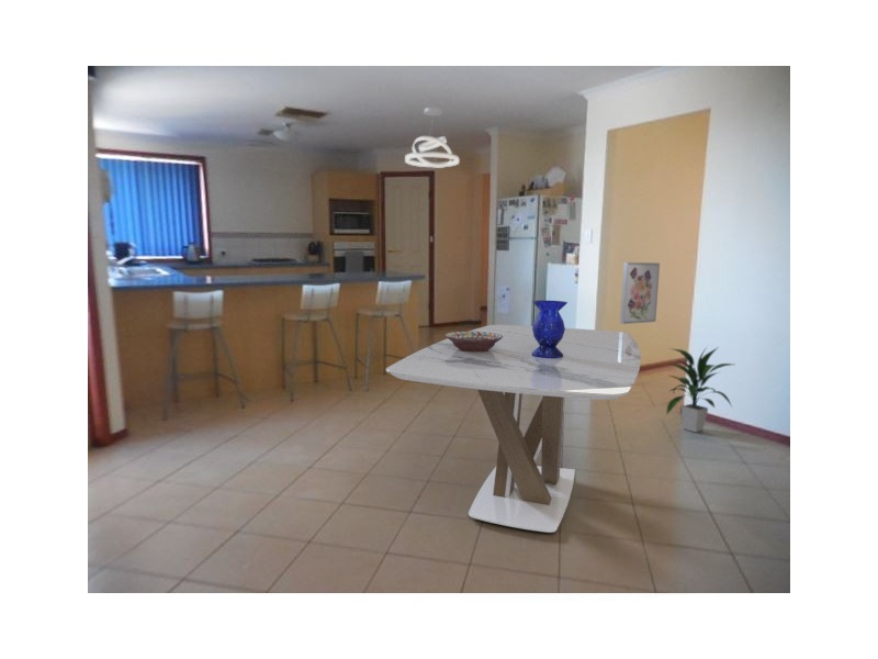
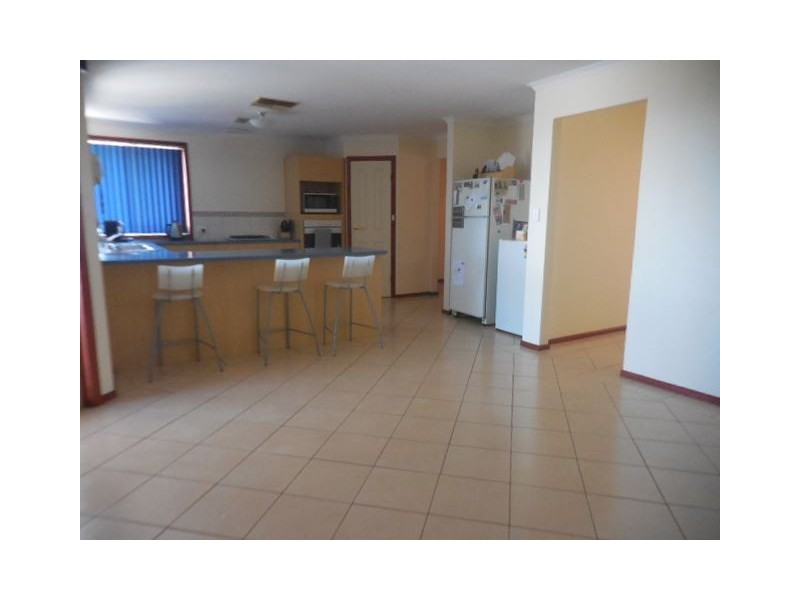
- wall art [619,261,661,325]
- indoor plant [663,345,734,434]
- vase [531,300,569,358]
- pendant light [404,107,460,169]
- dining table [385,324,642,534]
- decorative bowl [444,331,503,351]
